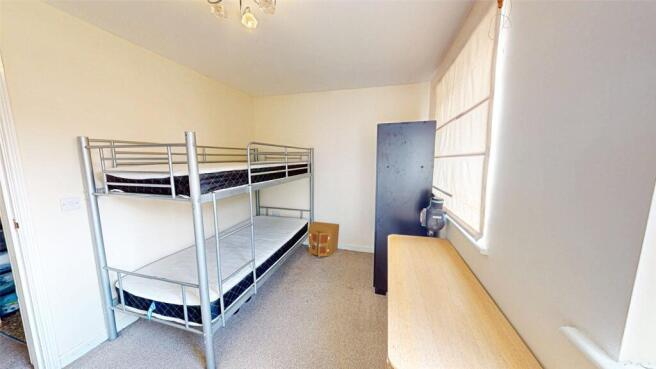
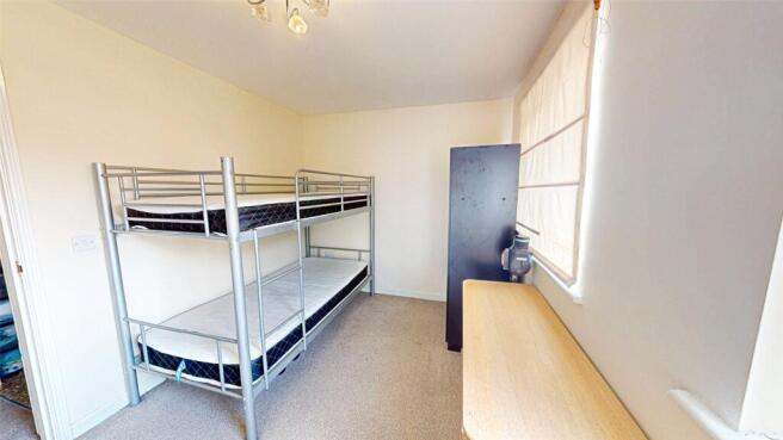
- nightstand [307,220,340,258]
